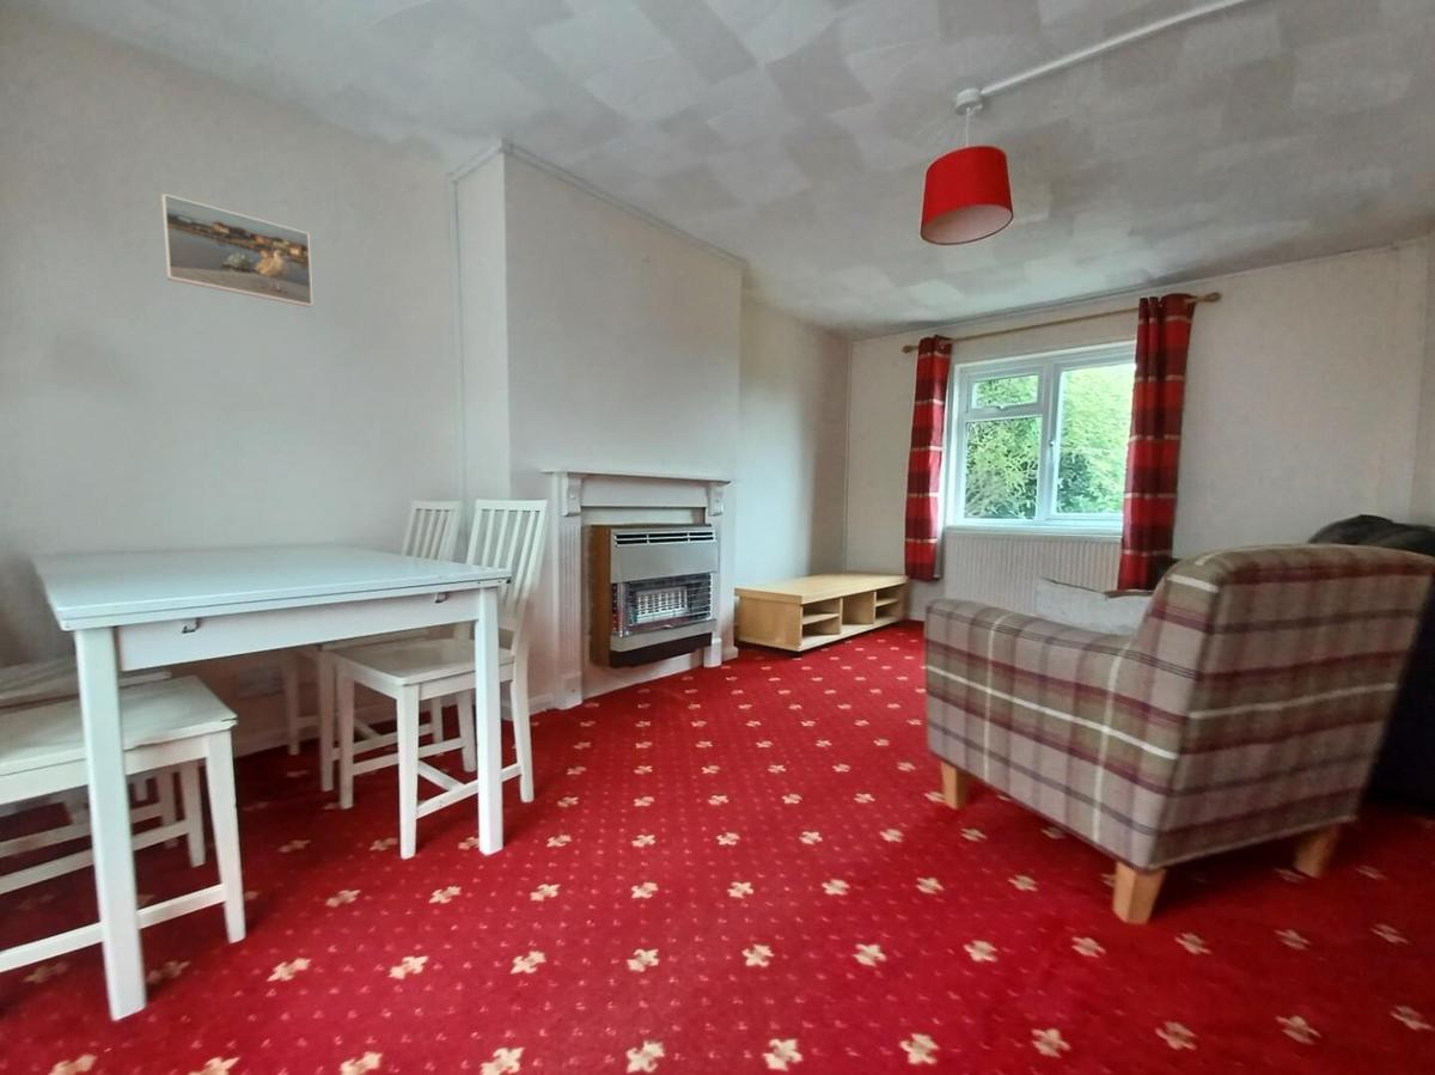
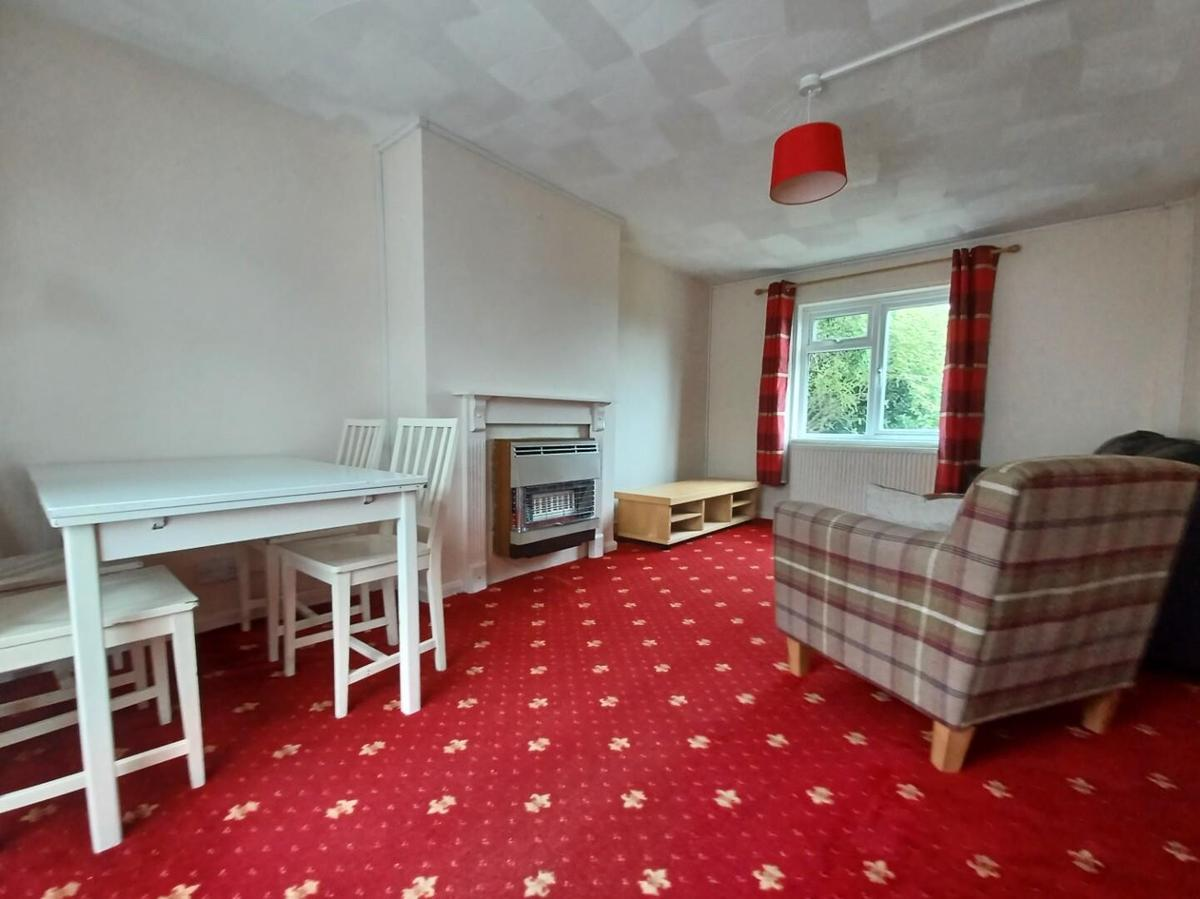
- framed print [160,193,315,309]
